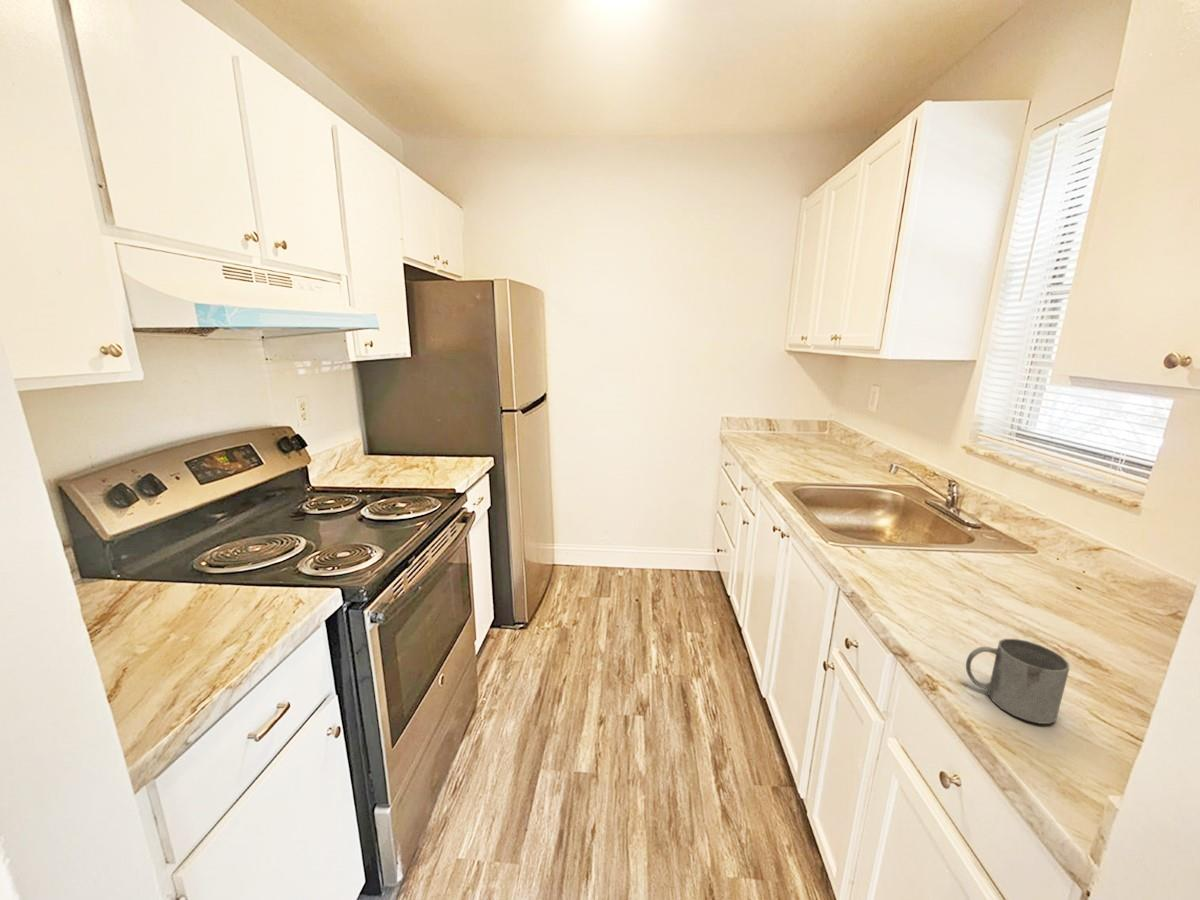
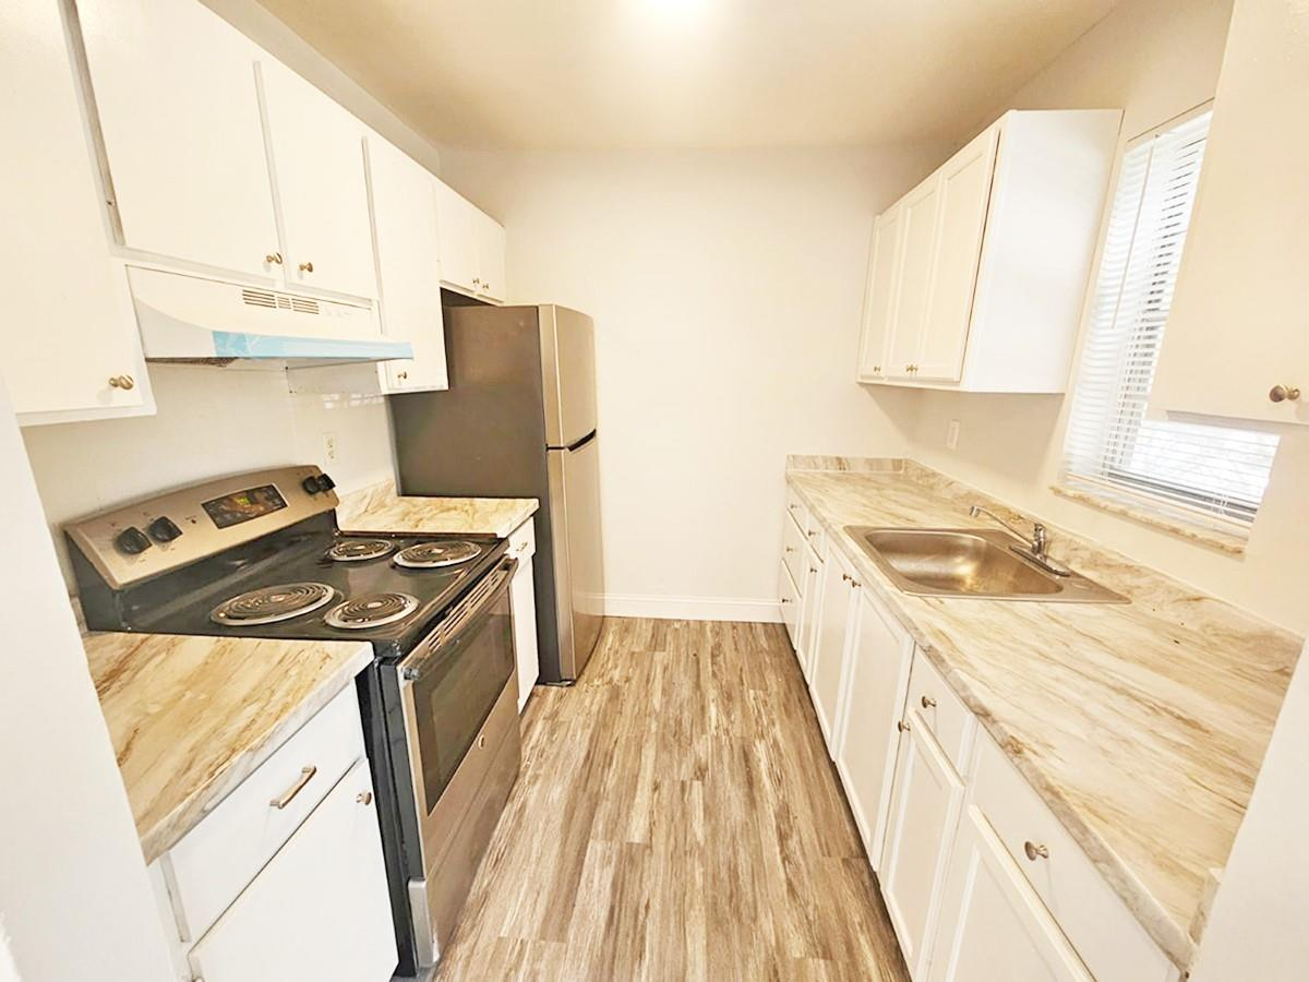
- mug [965,638,1070,725]
